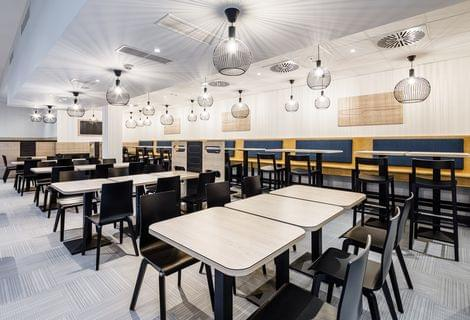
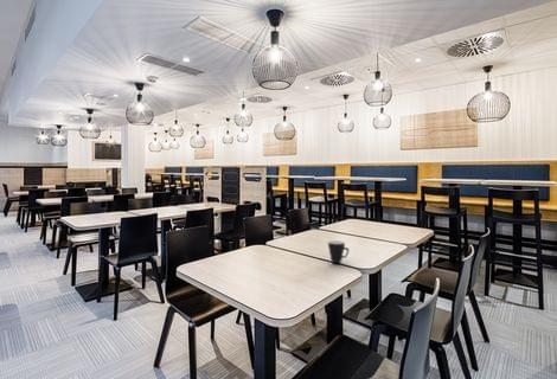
+ mug [327,239,350,264]
